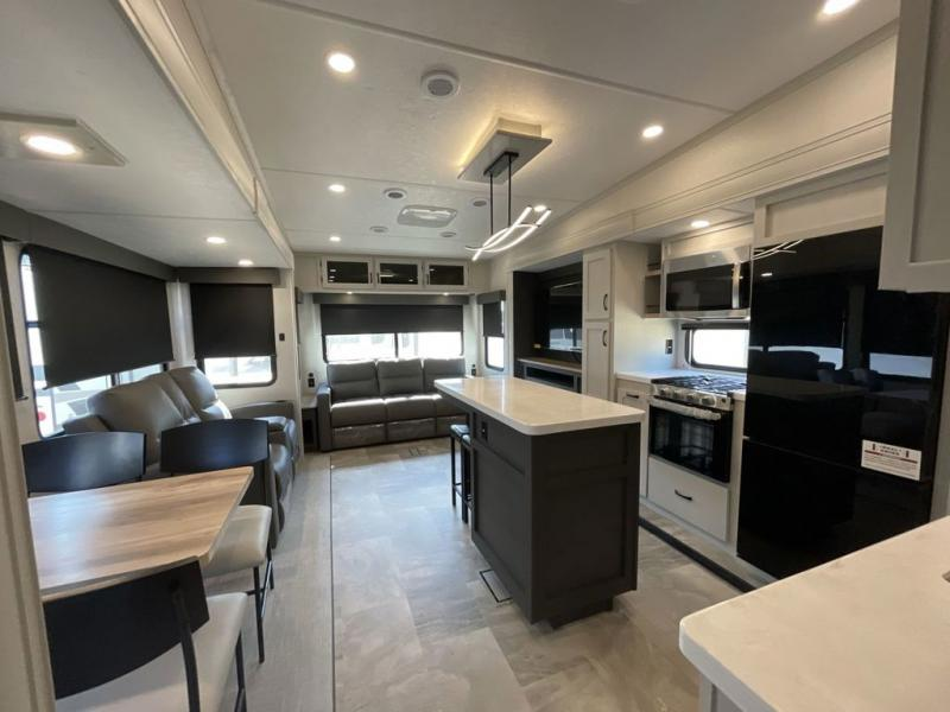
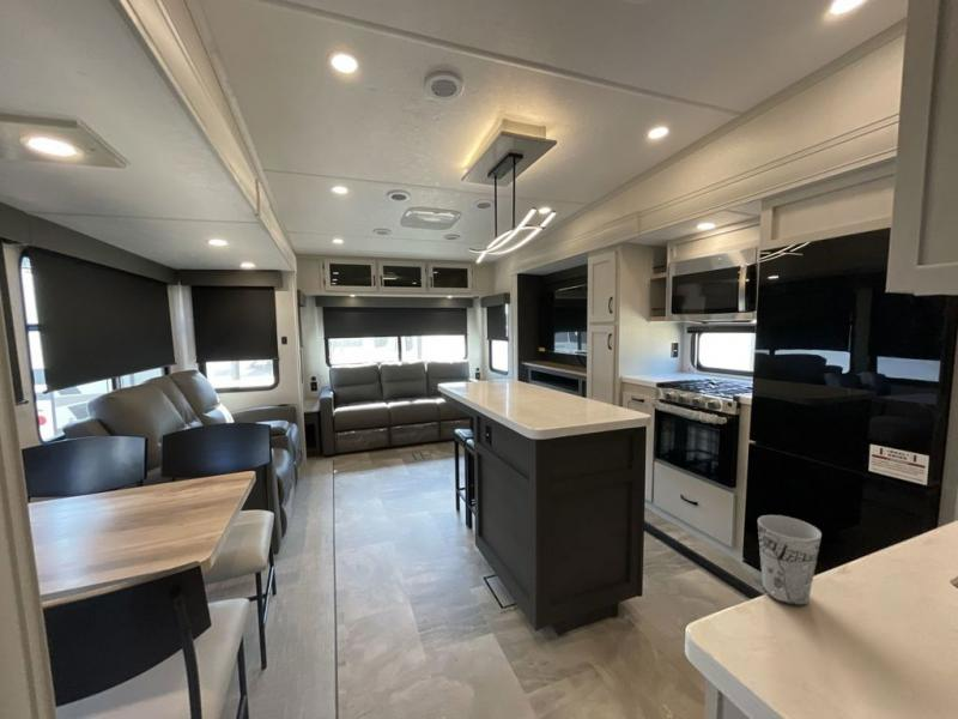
+ cup [757,514,823,606]
